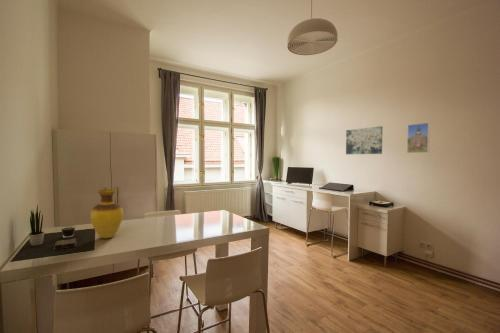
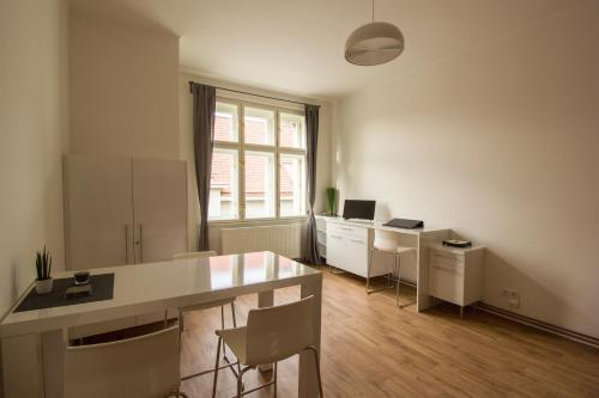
- wall art [345,125,384,155]
- vase [89,188,124,239]
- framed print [406,122,431,154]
